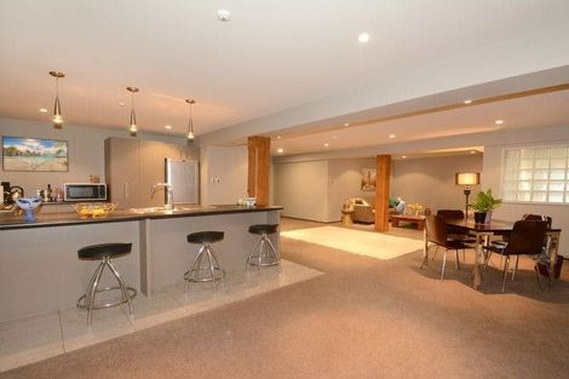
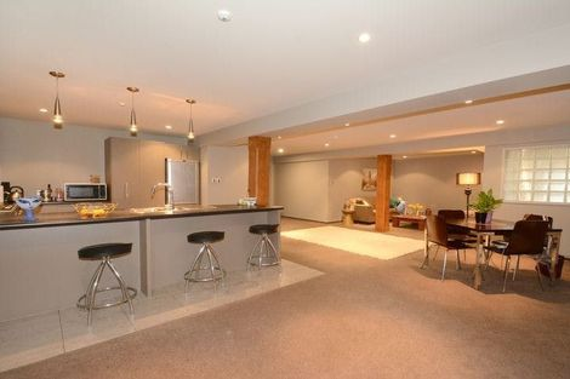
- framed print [1,134,70,173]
